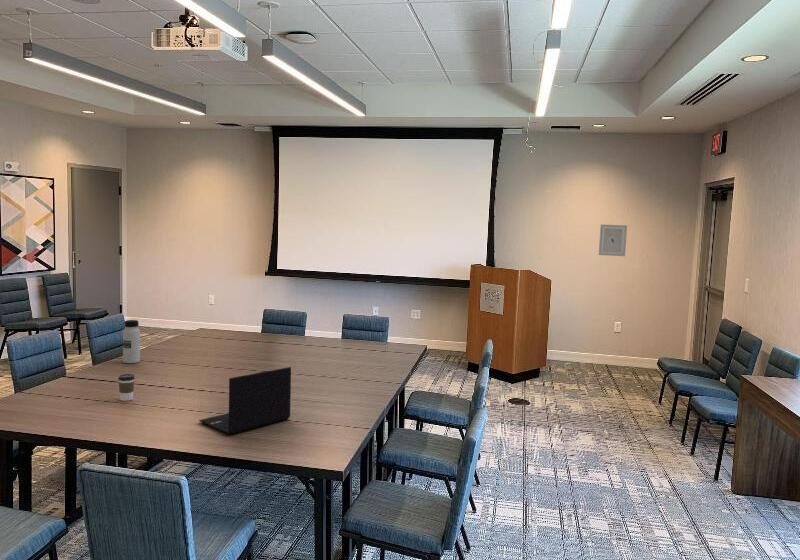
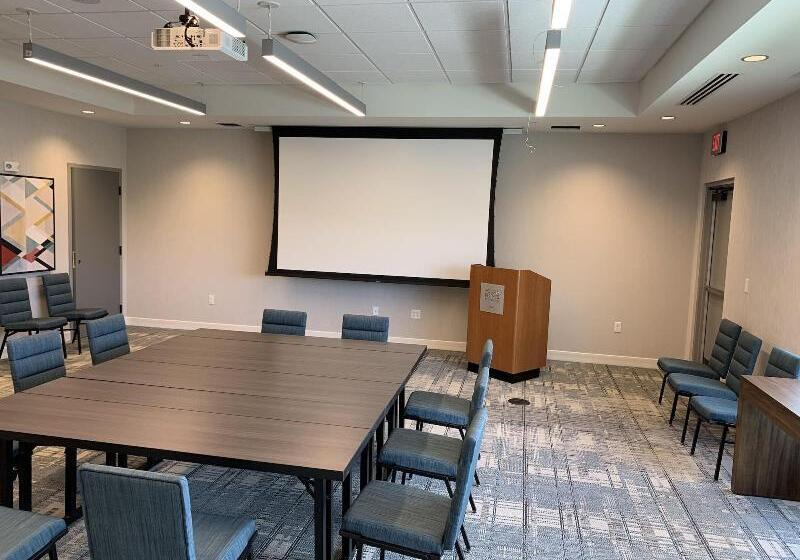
- water bottle [122,319,141,364]
- wall art [598,224,628,257]
- coffee cup [117,373,136,402]
- laptop [198,366,292,436]
